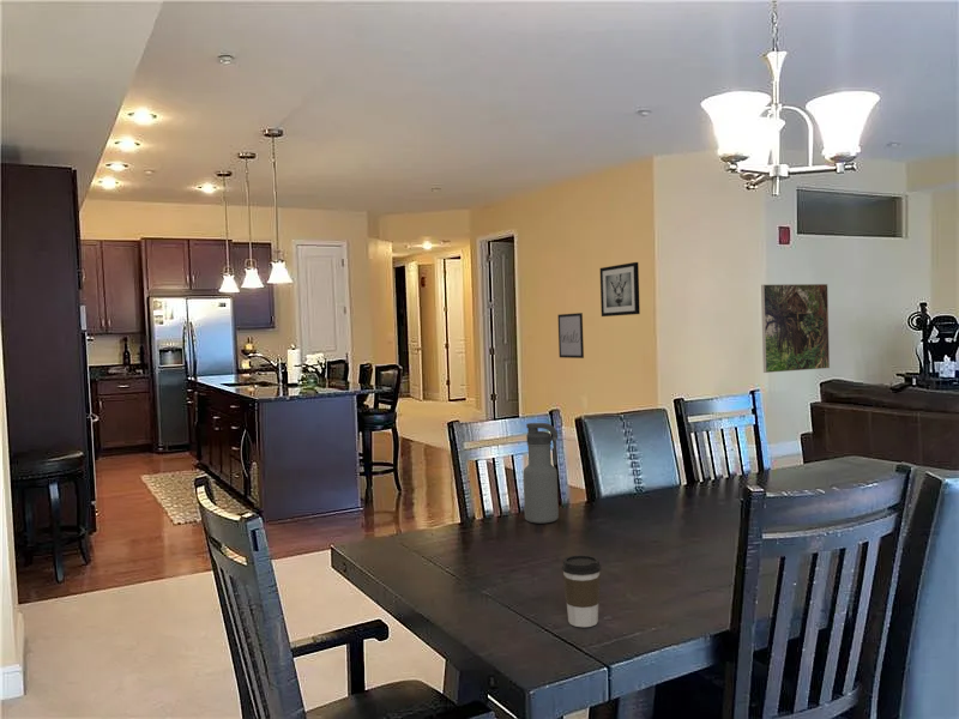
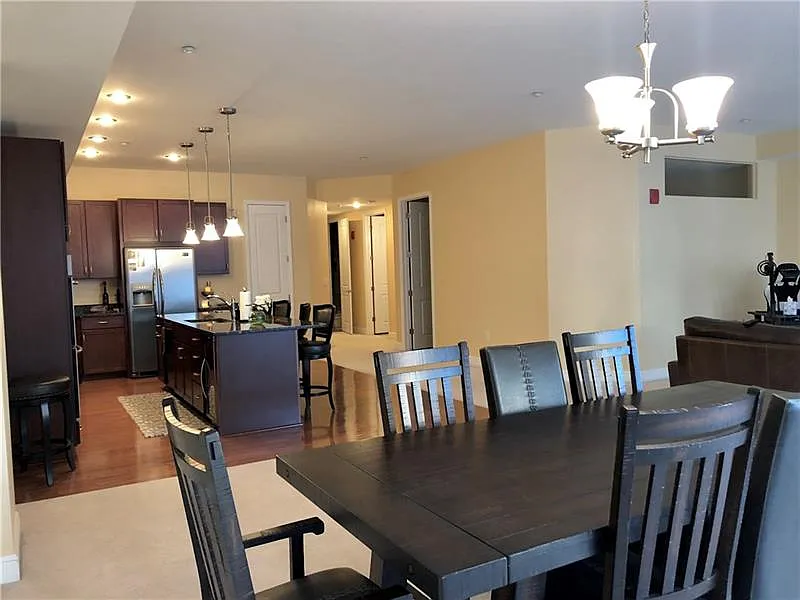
- wall art [599,261,641,318]
- water bottle [523,422,560,525]
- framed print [760,283,831,374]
- coffee cup [561,554,603,628]
- wall art [557,312,585,360]
